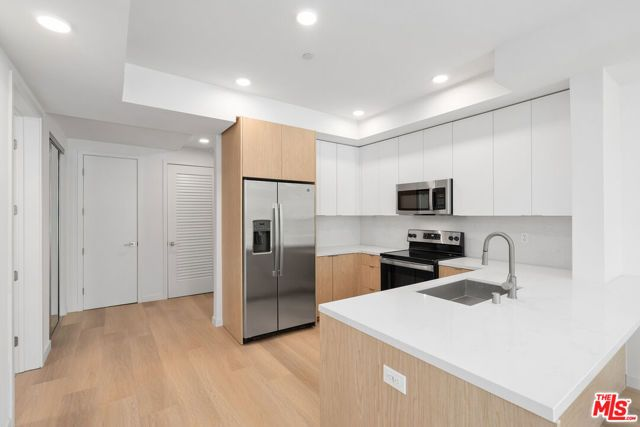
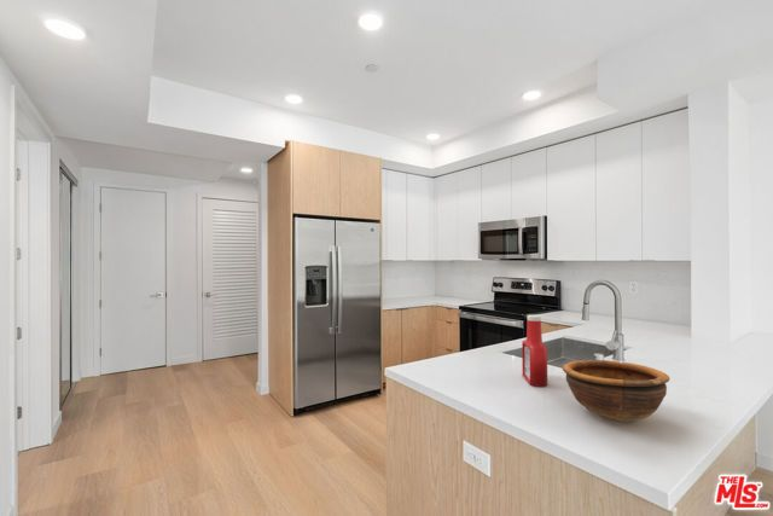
+ soap bottle [521,314,548,388]
+ bowl [562,359,670,423]
